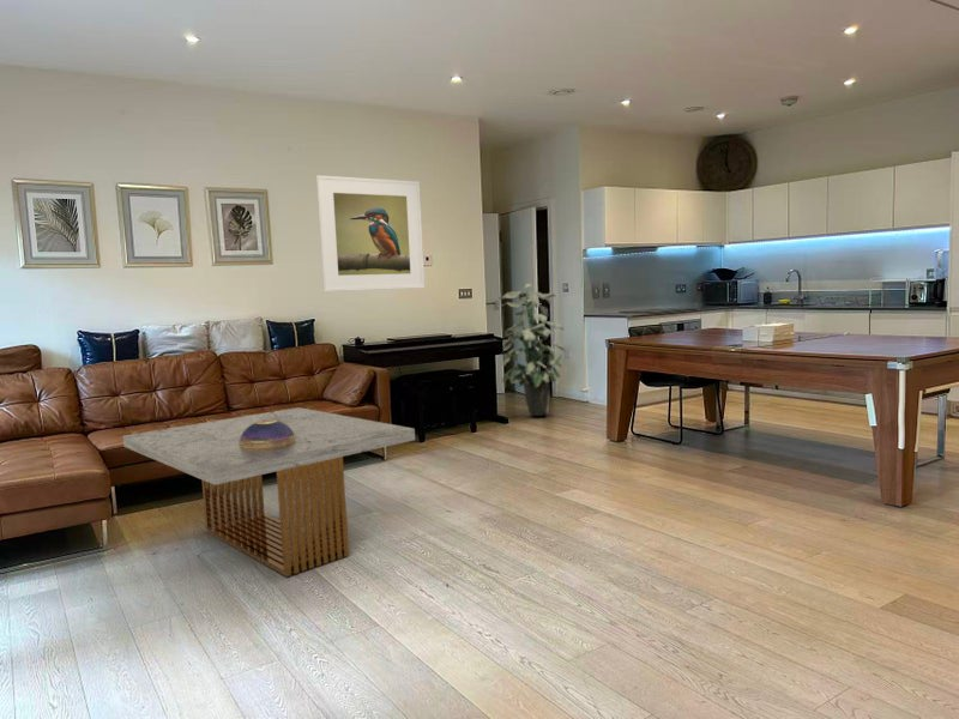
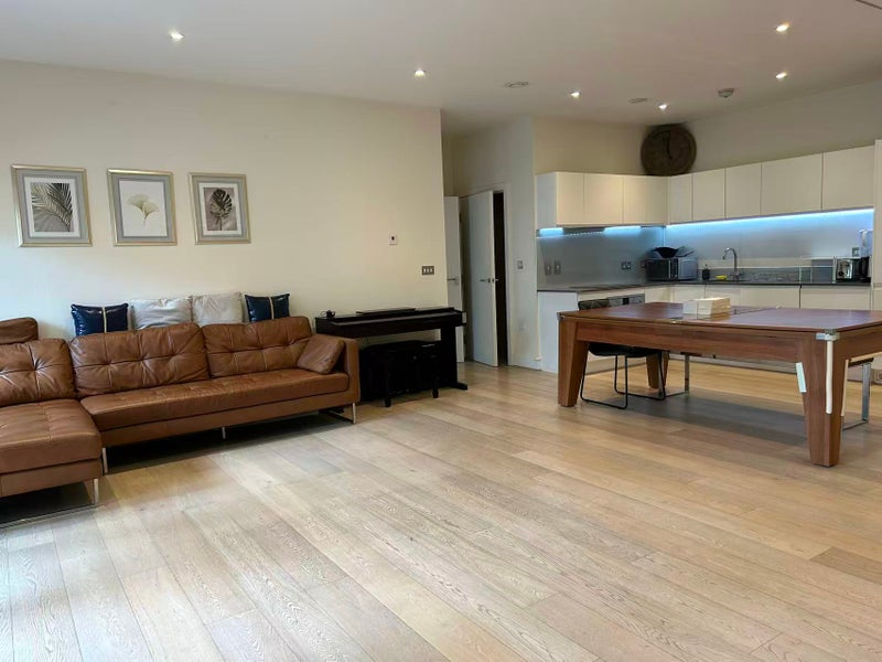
- decorative bowl [240,419,296,448]
- coffee table [122,406,416,578]
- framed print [315,174,426,294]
- indoor plant [497,283,567,417]
